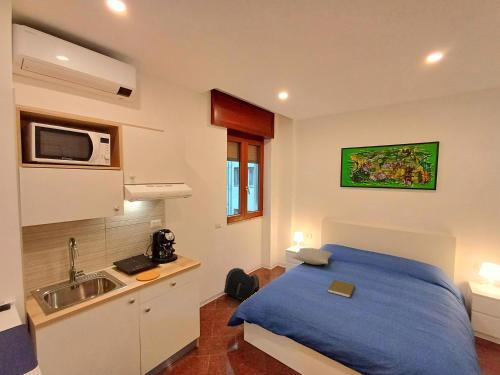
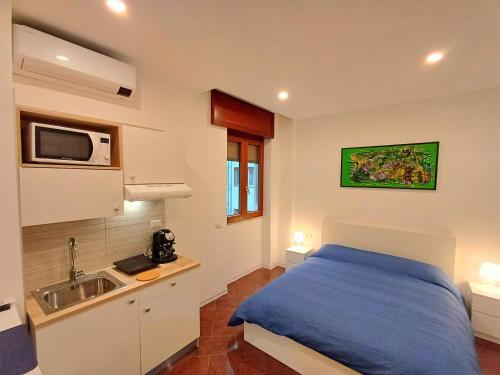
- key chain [223,267,260,301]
- pillow [291,247,334,265]
- book [327,279,356,298]
